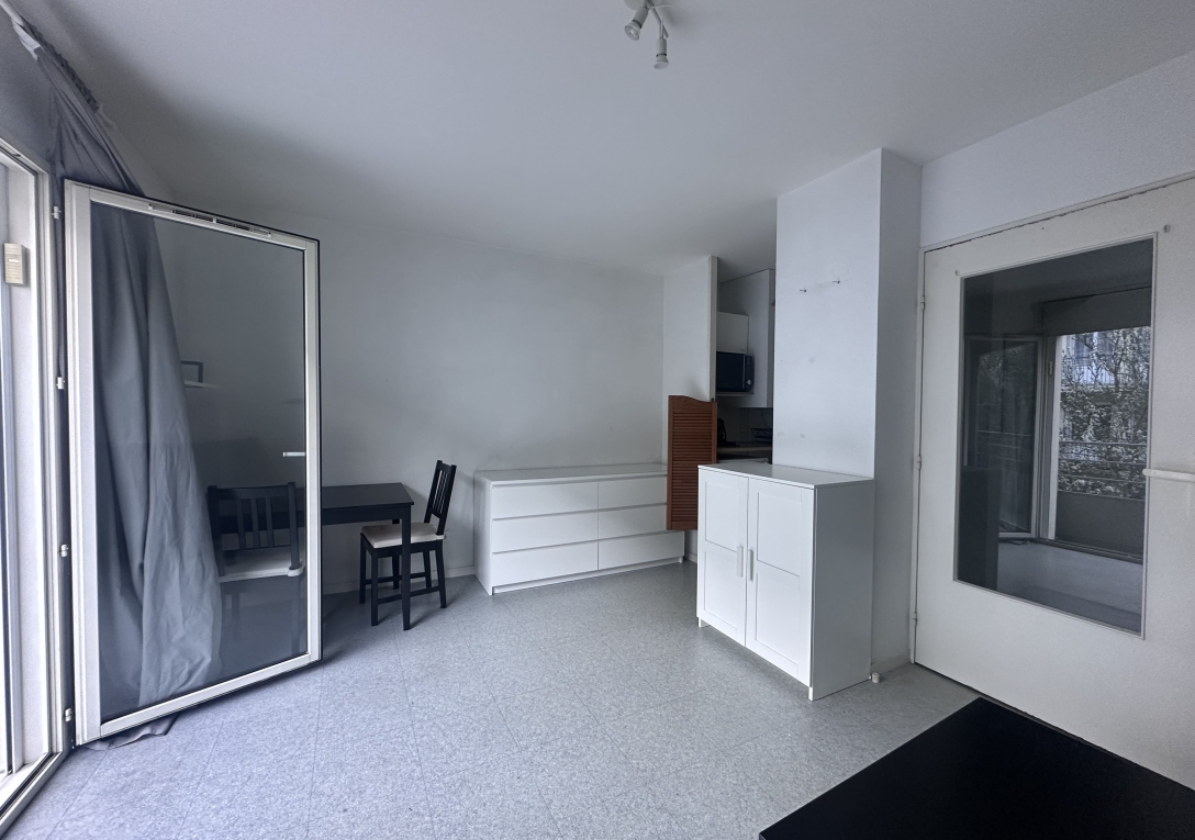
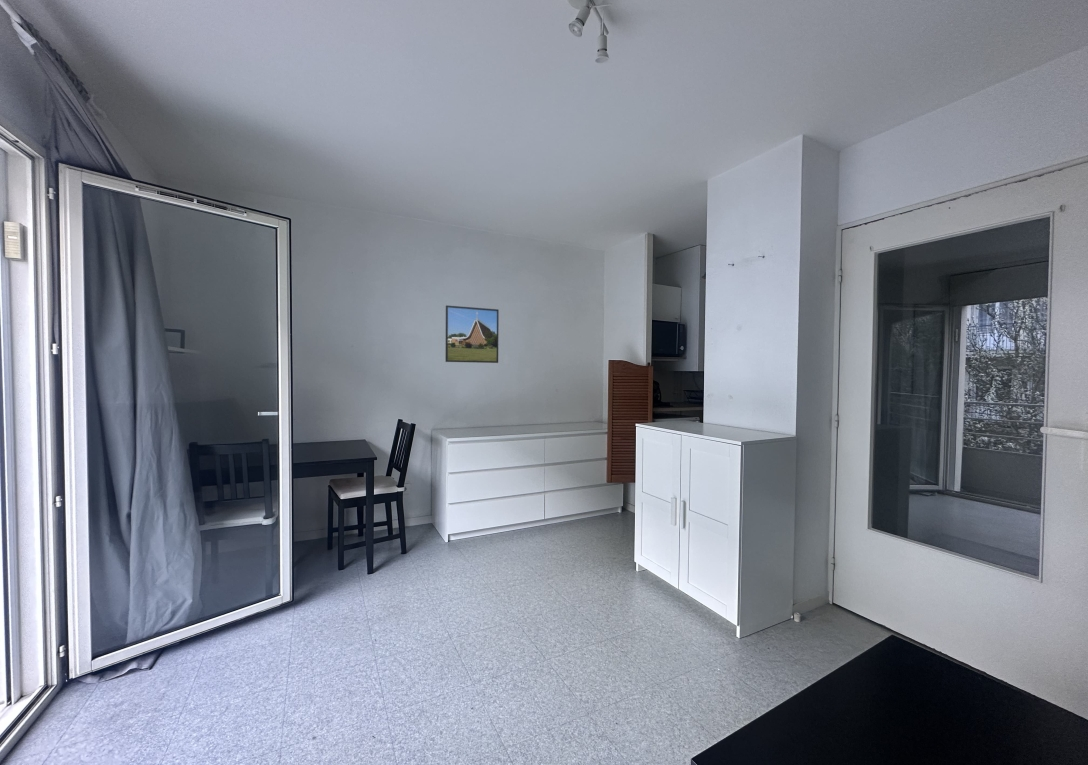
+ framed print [445,304,500,364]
